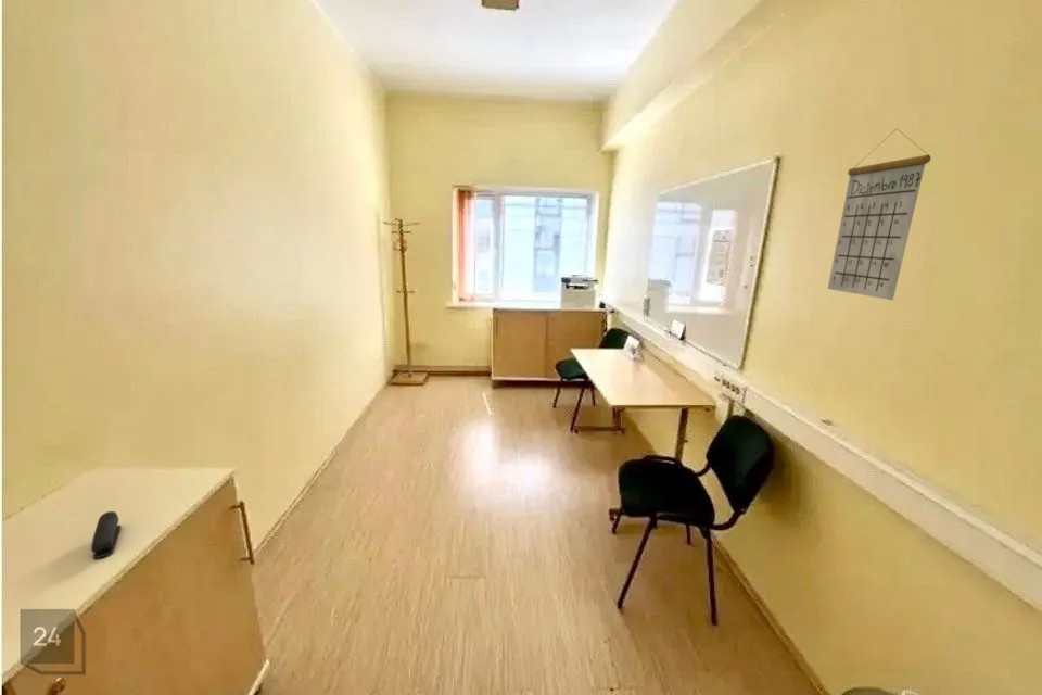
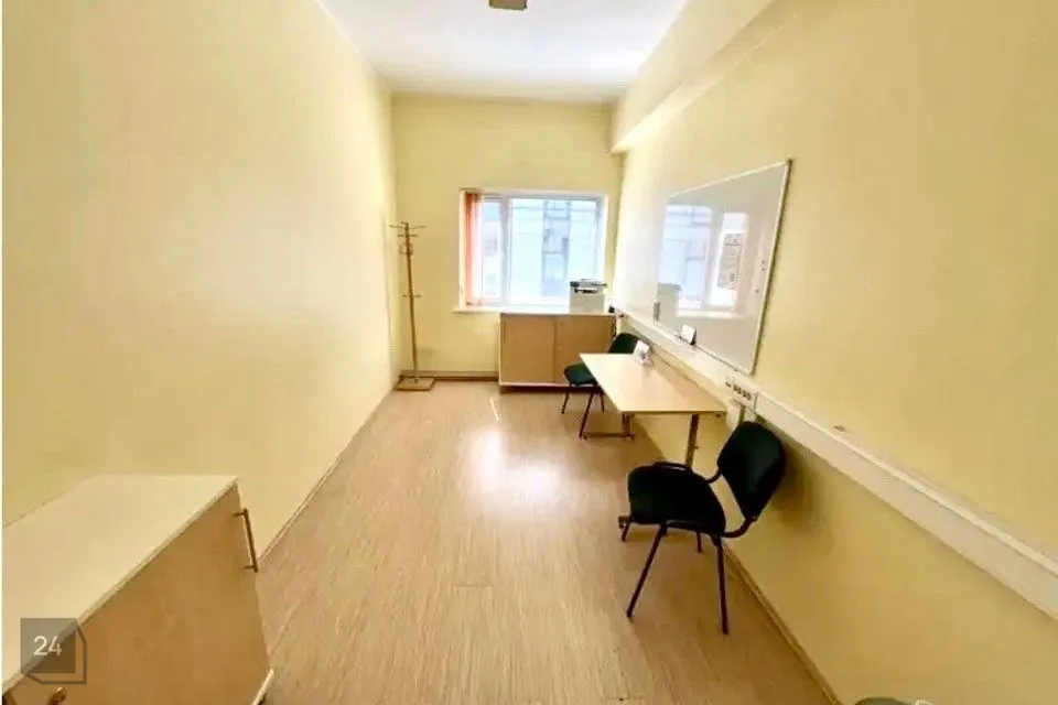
- calendar [827,127,932,301]
- stapler [90,510,123,559]
